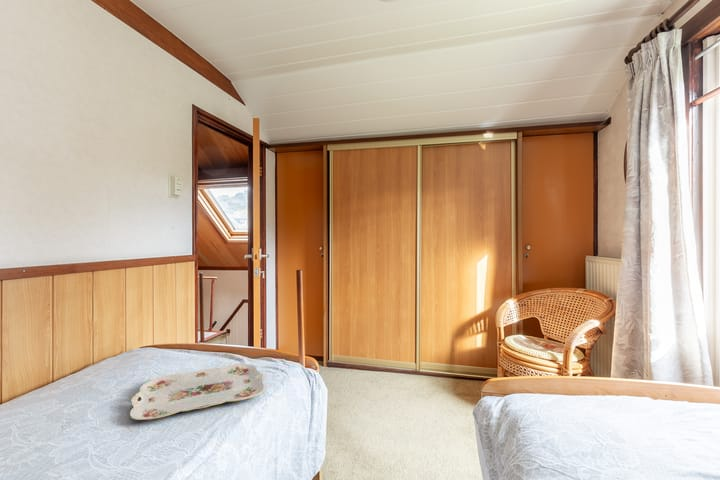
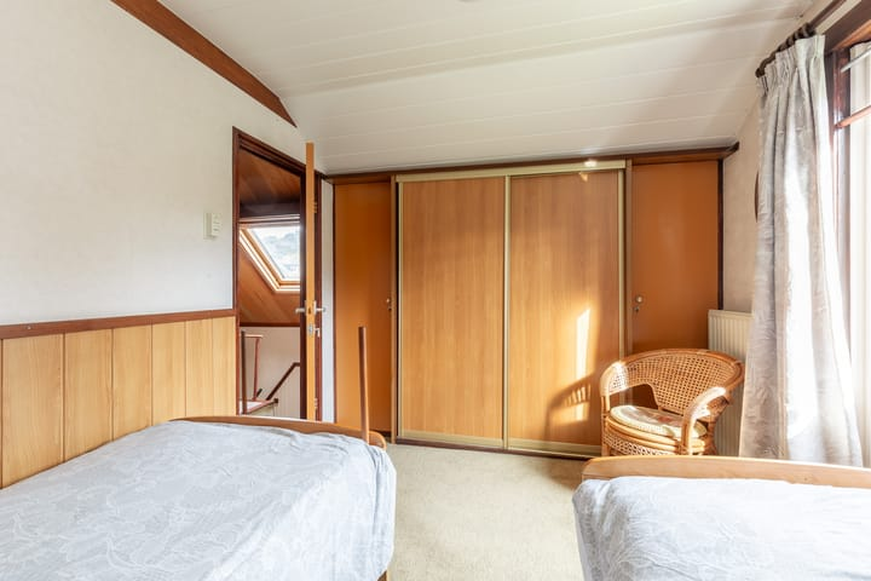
- serving tray [129,363,265,421]
